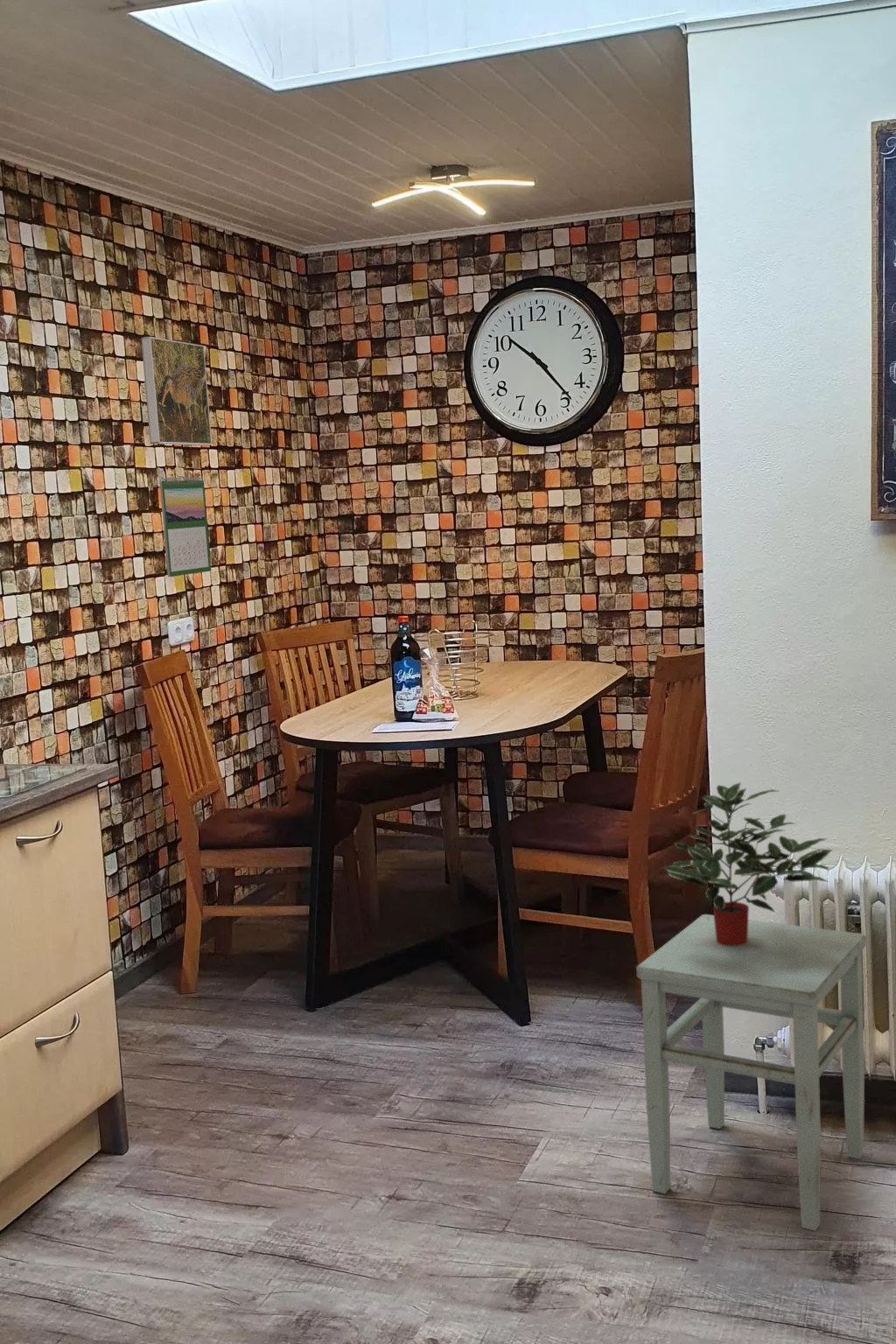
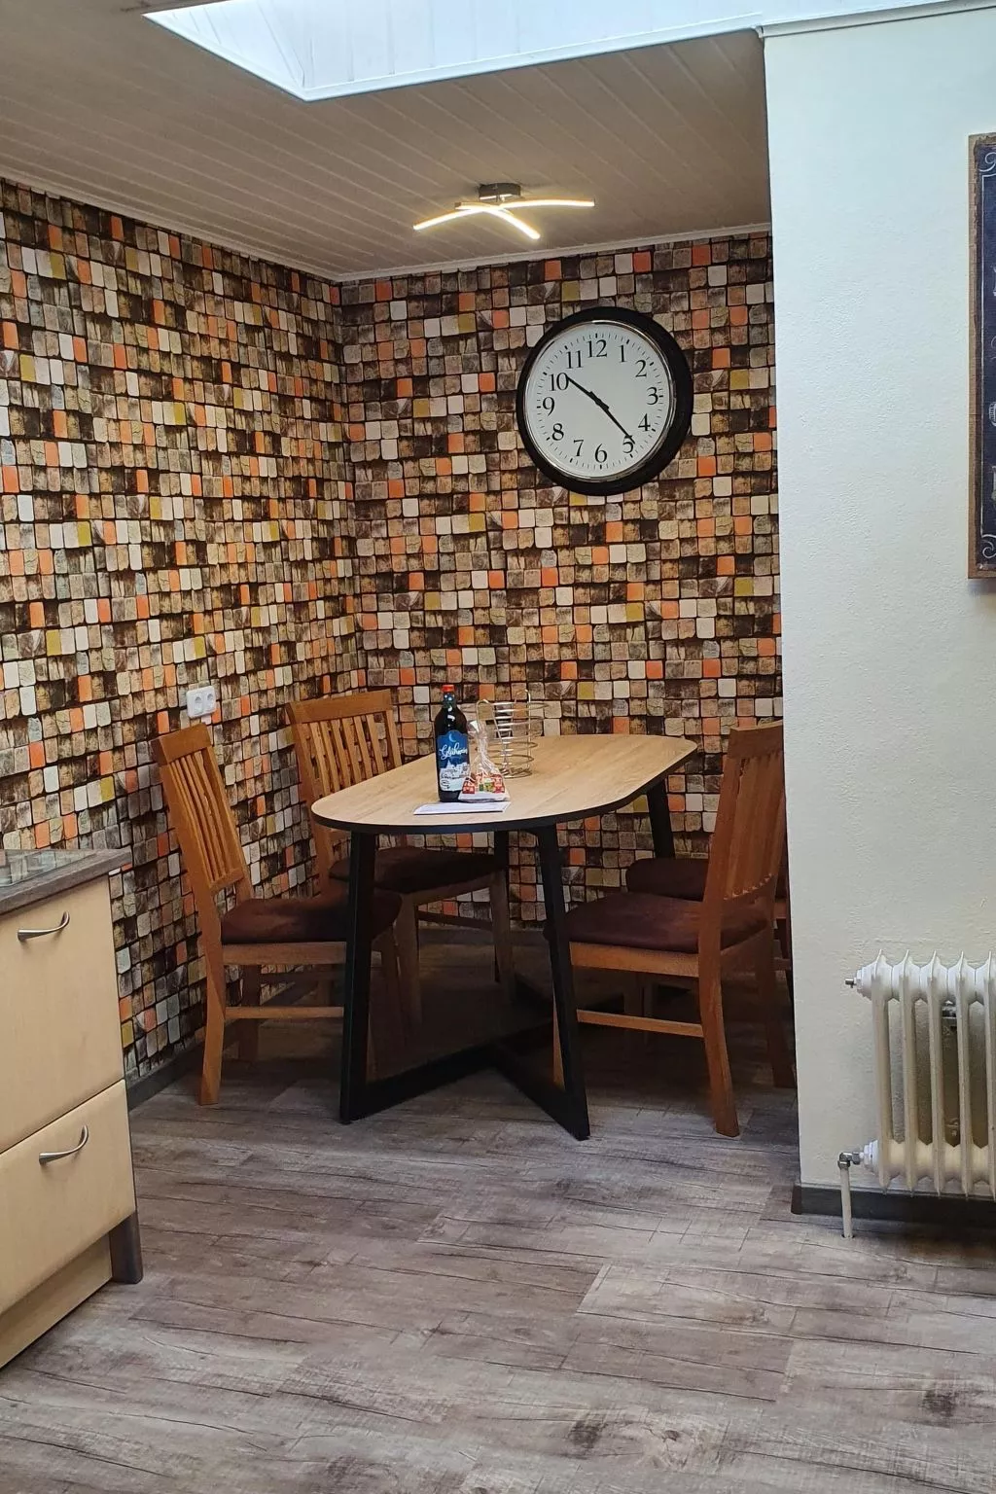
- calendar [158,475,212,577]
- stool [635,914,867,1232]
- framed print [140,336,213,446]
- potted plant [660,781,834,946]
